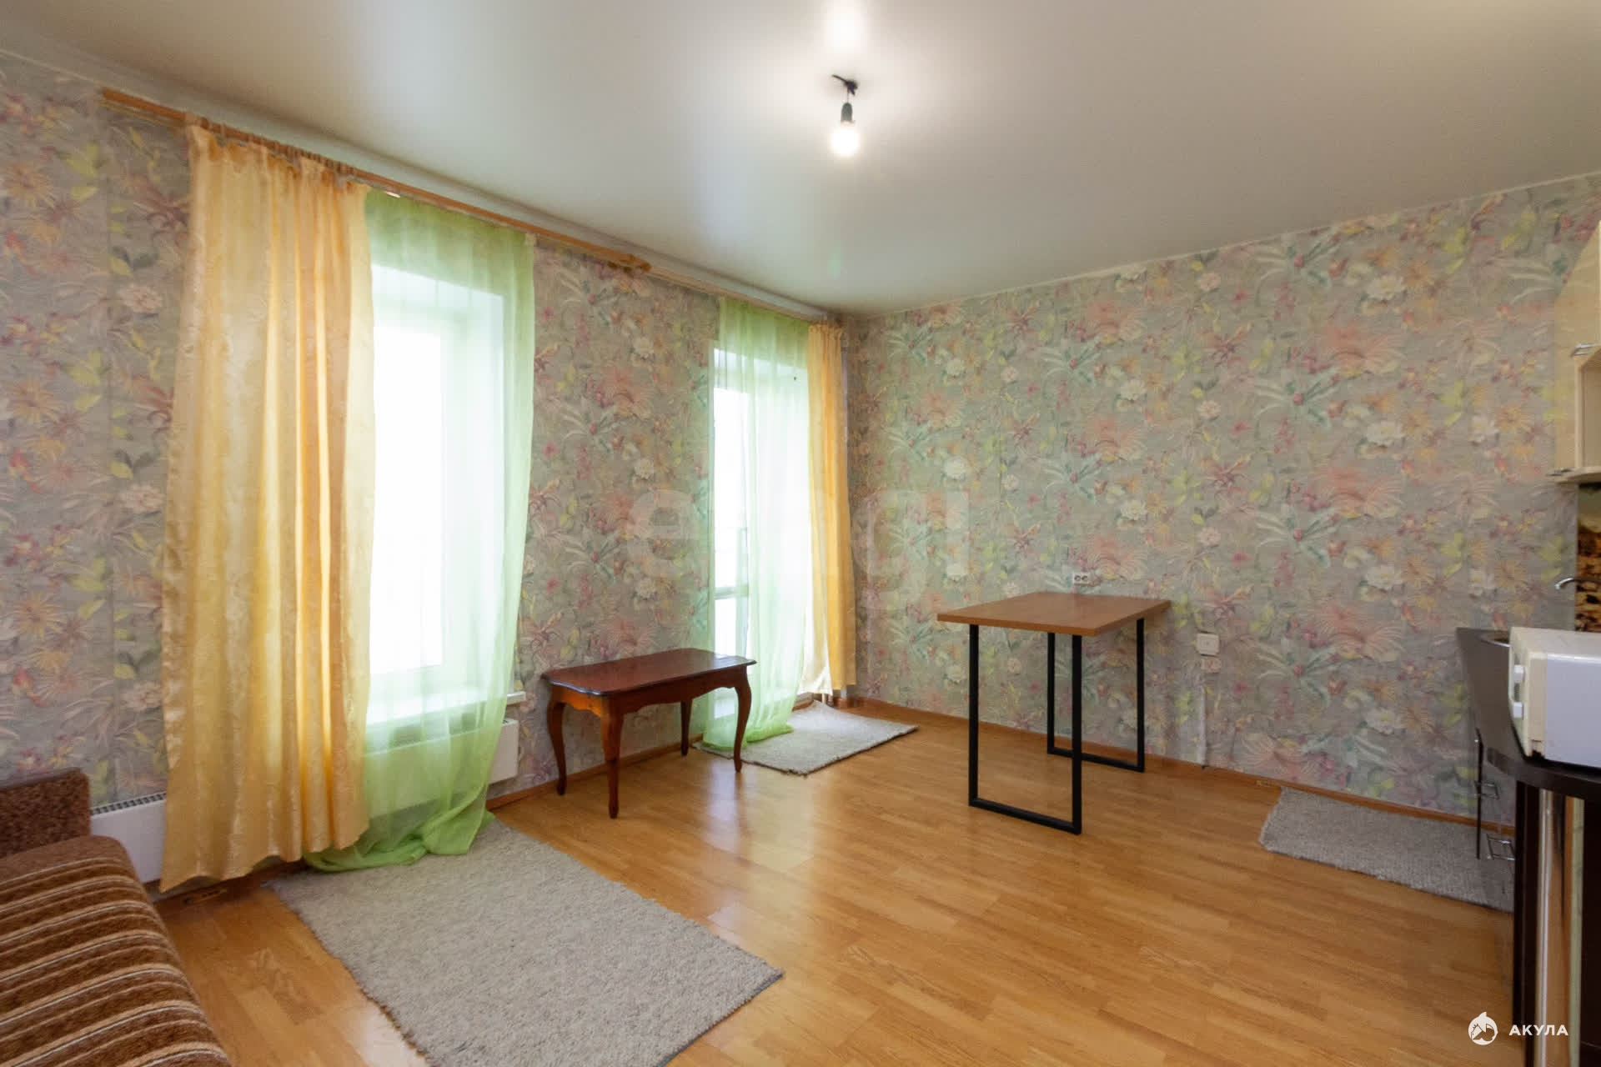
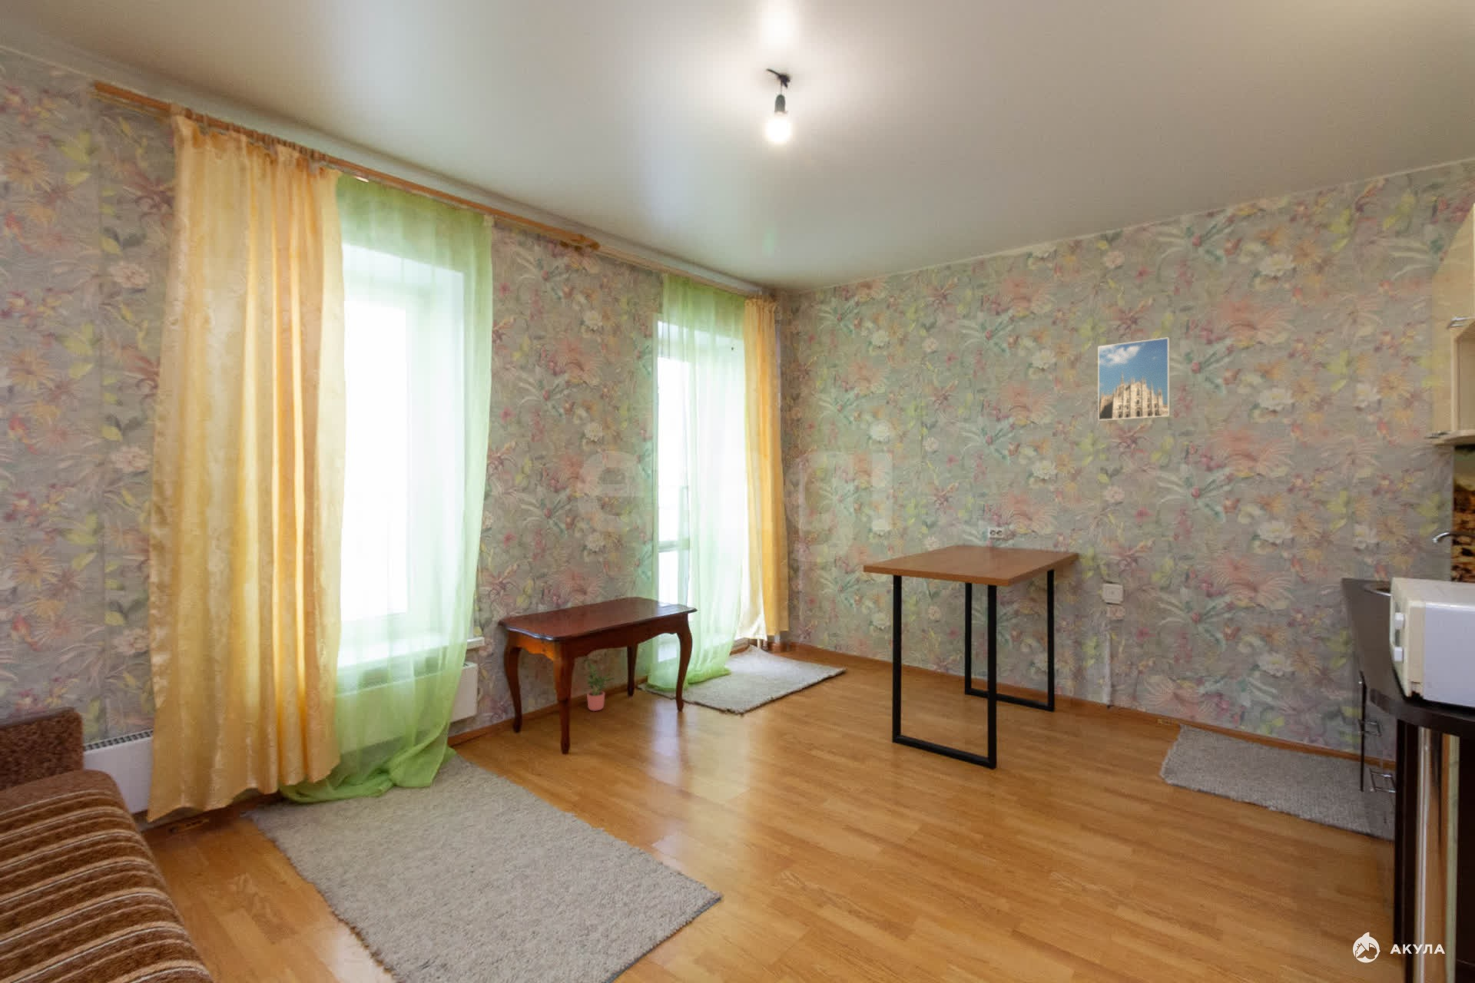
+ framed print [1097,337,1171,421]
+ potted plant [586,660,616,712]
